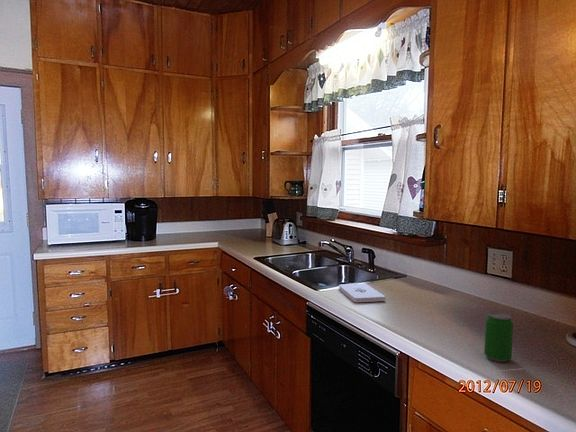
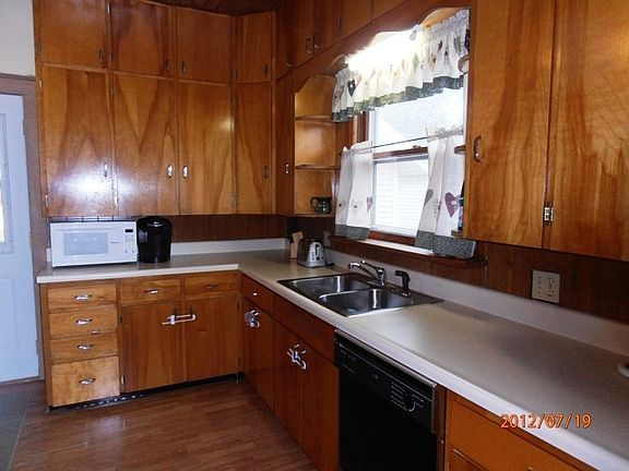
- beverage can [483,311,514,363]
- notepad [338,283,387,303]
